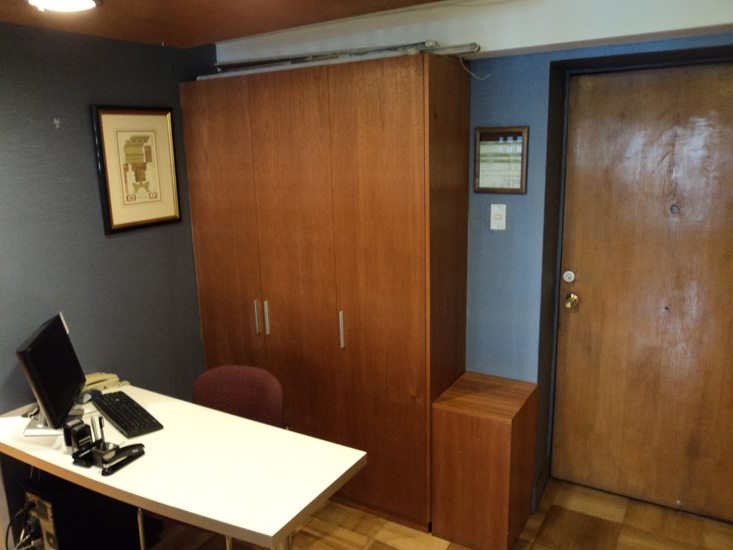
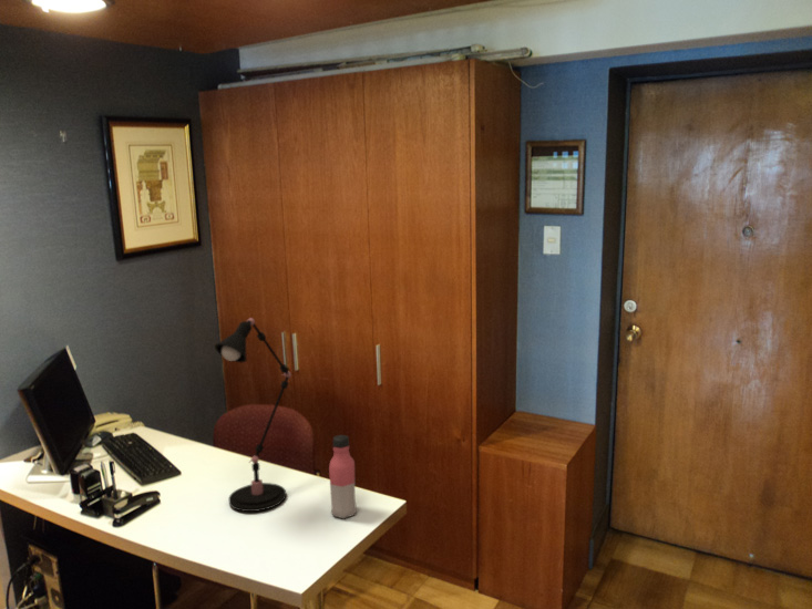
+ desk lamp [214,317,292,513]
+ water bottle [328,434,357,519]
